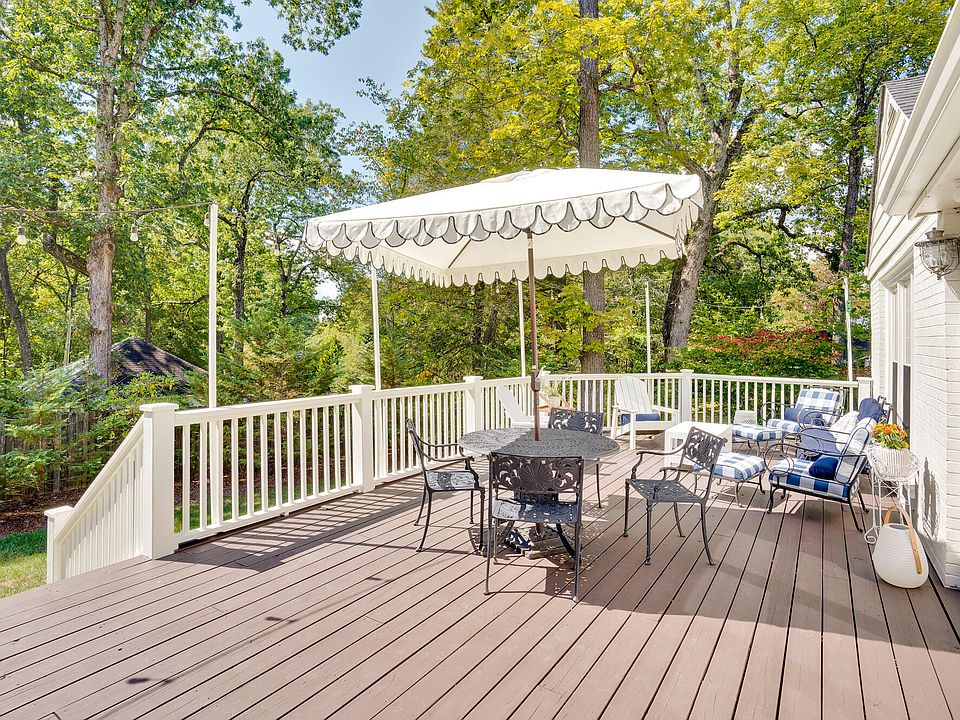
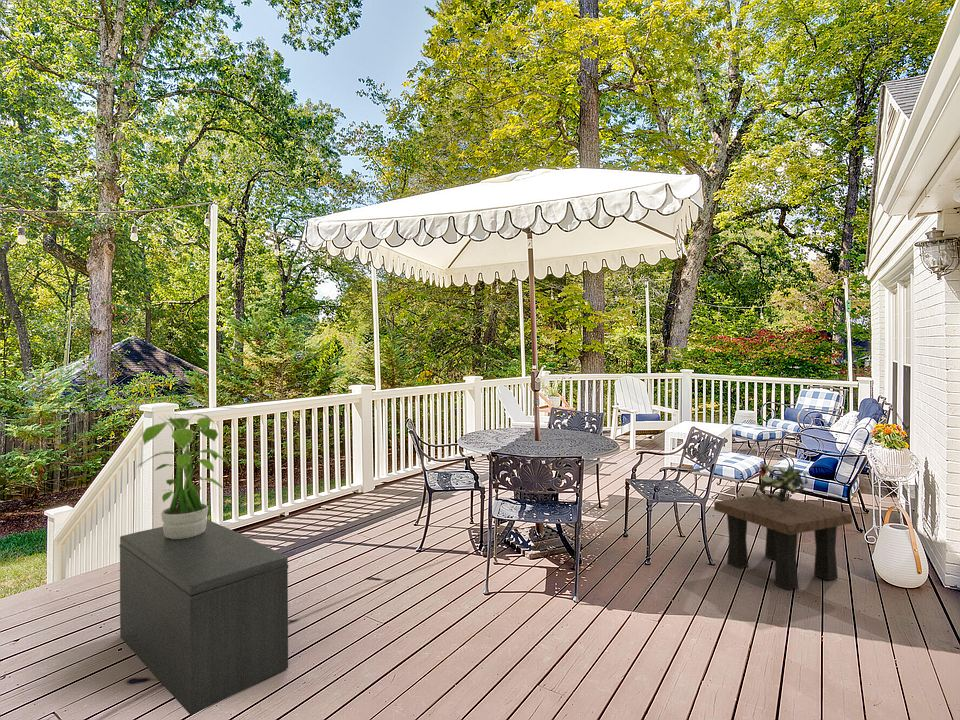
+ side table [713,493,853,591]
+ potted plant [135,412,231,539]
+ bench [118,519,289,716]
+ cut plant [749,459,809,502]
